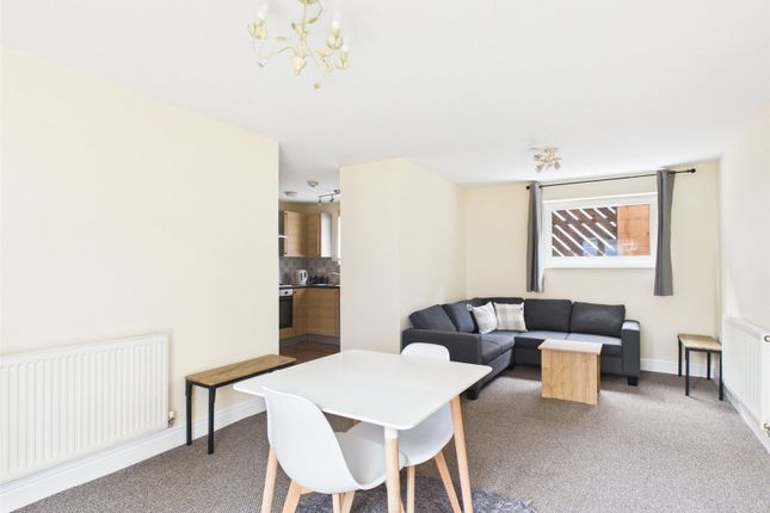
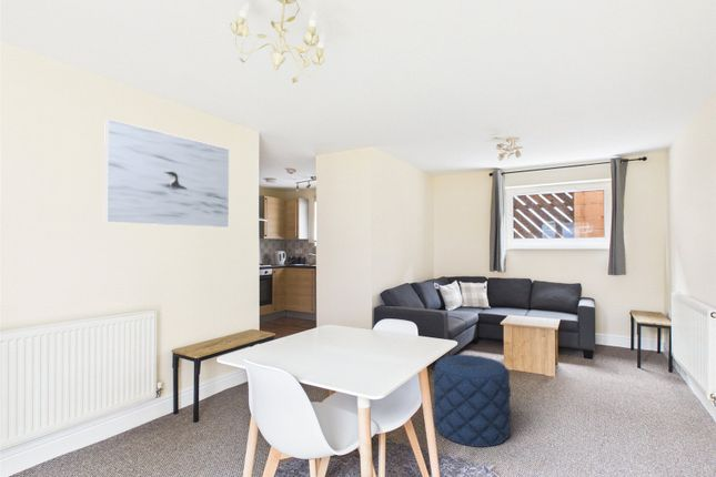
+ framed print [103,118,231,229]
+ pouf [432,354,512,448]
